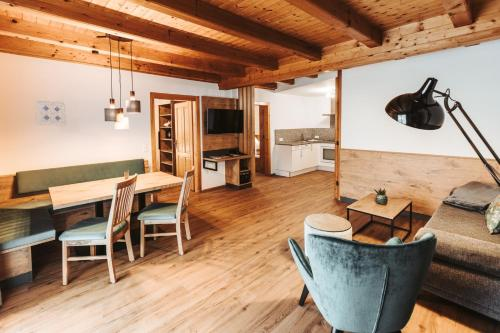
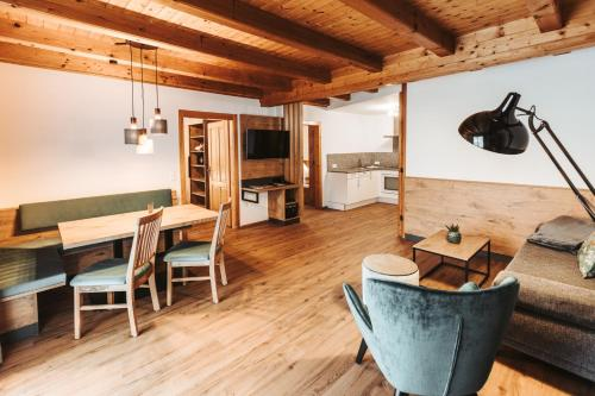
- wall art [34,98,68,127]
